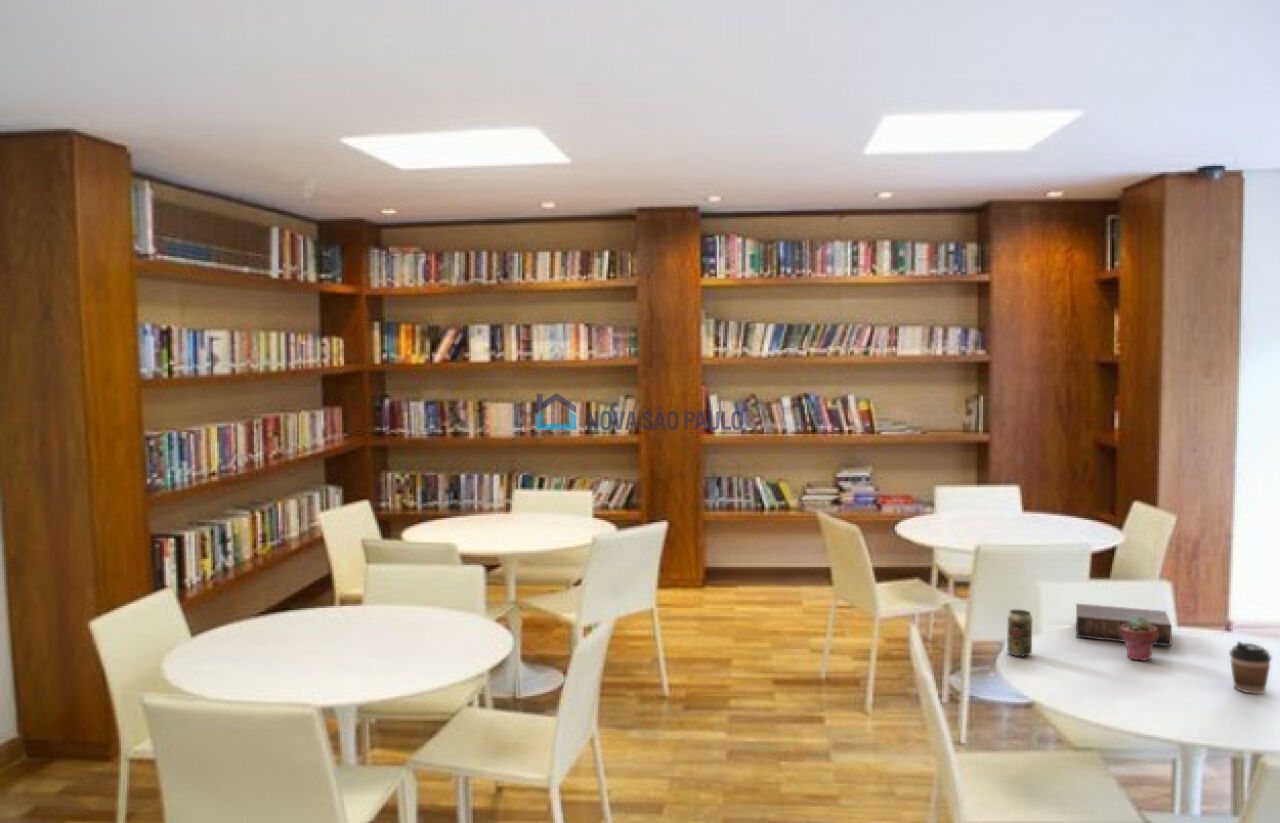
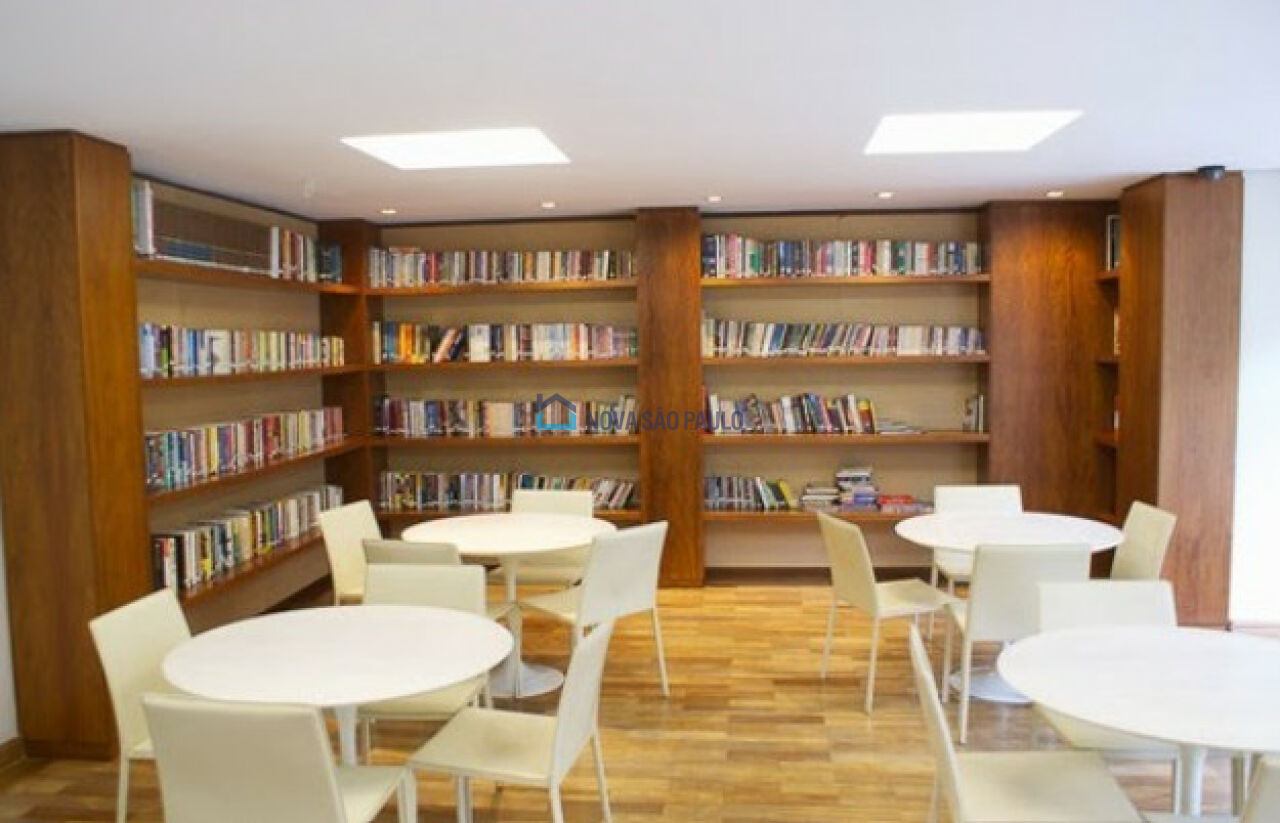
- book [1075,603,1173,647]
- beverage can [1006,608,1033,657]
- coffee cup [1228,640,1273,695]
- potted succulent [1121,616,1157,661]
